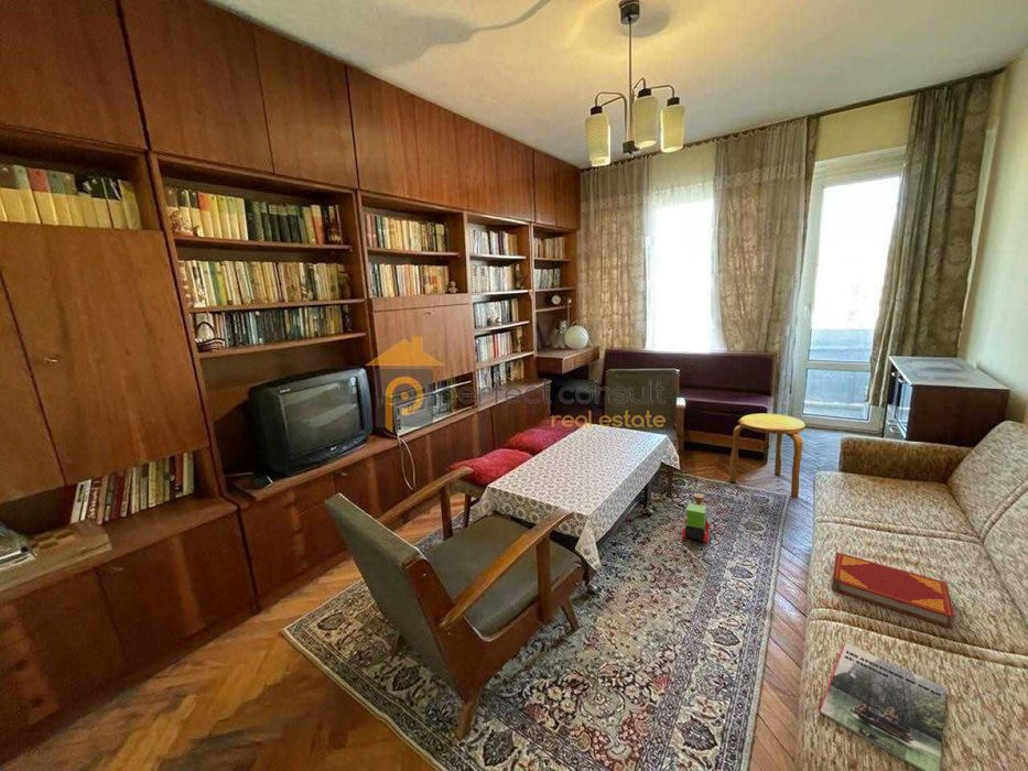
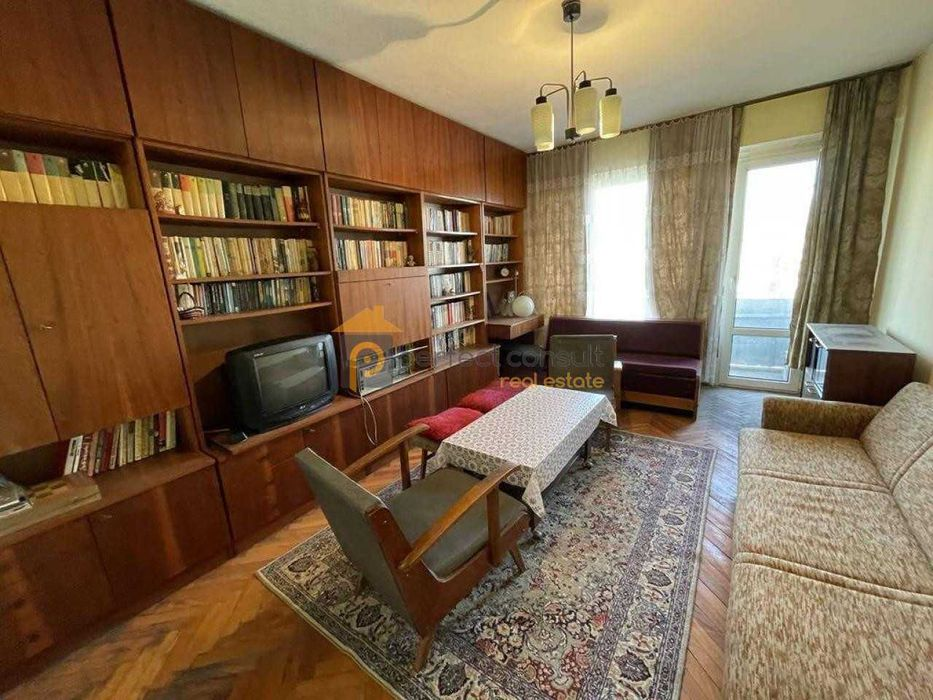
- magazine [819,641,948,771]
- toy train [681,492,712,544]
- stool [728,413,807,499]
- hardback book [831,552,955,630]
